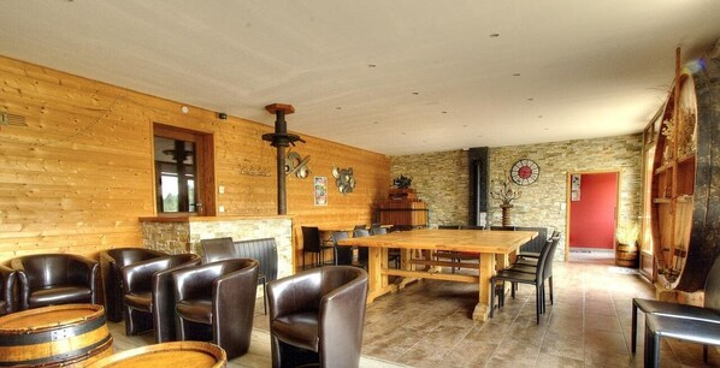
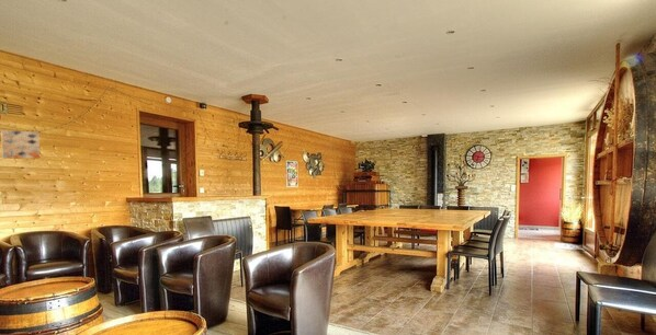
+ wall art [0,129,41,160]
